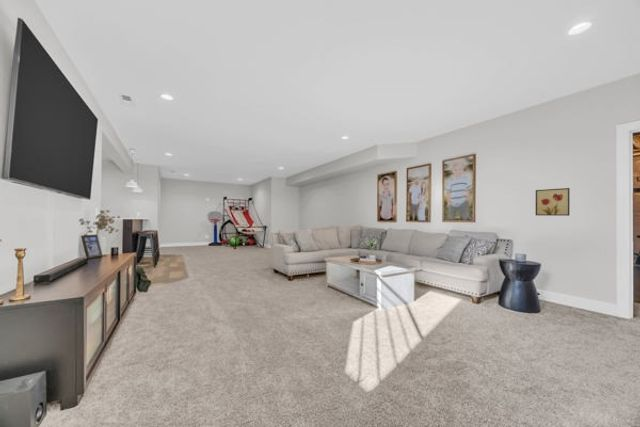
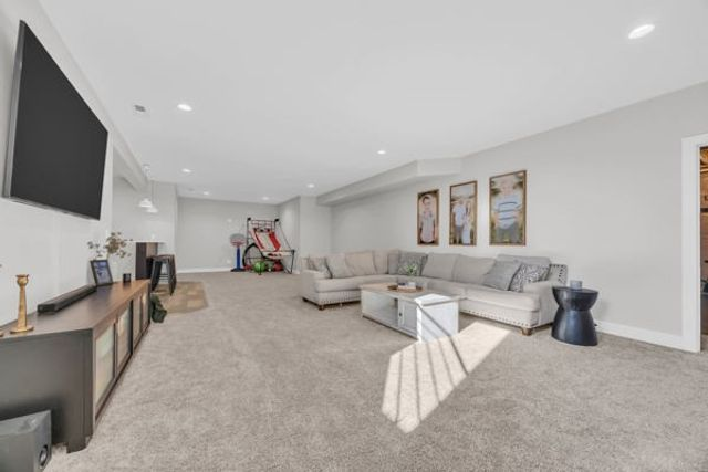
- wall art [535,187,571,217]
